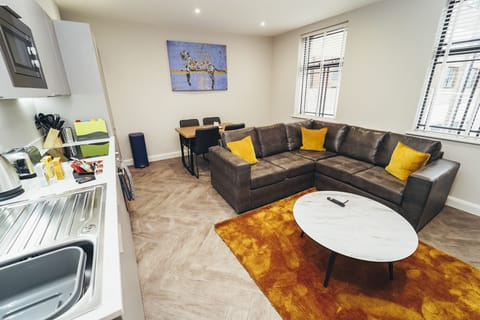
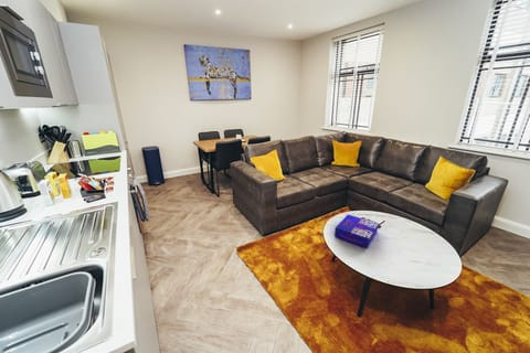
+ board game [333,214,380,249]
